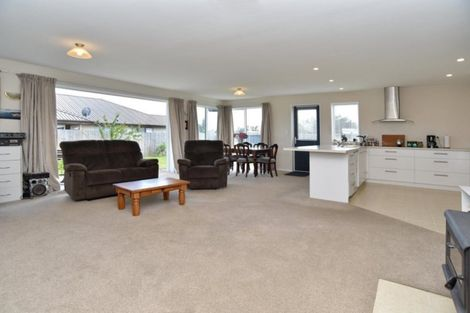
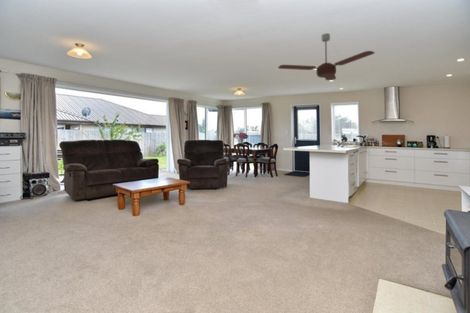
+ ceiling fan [277,32,376,81]
